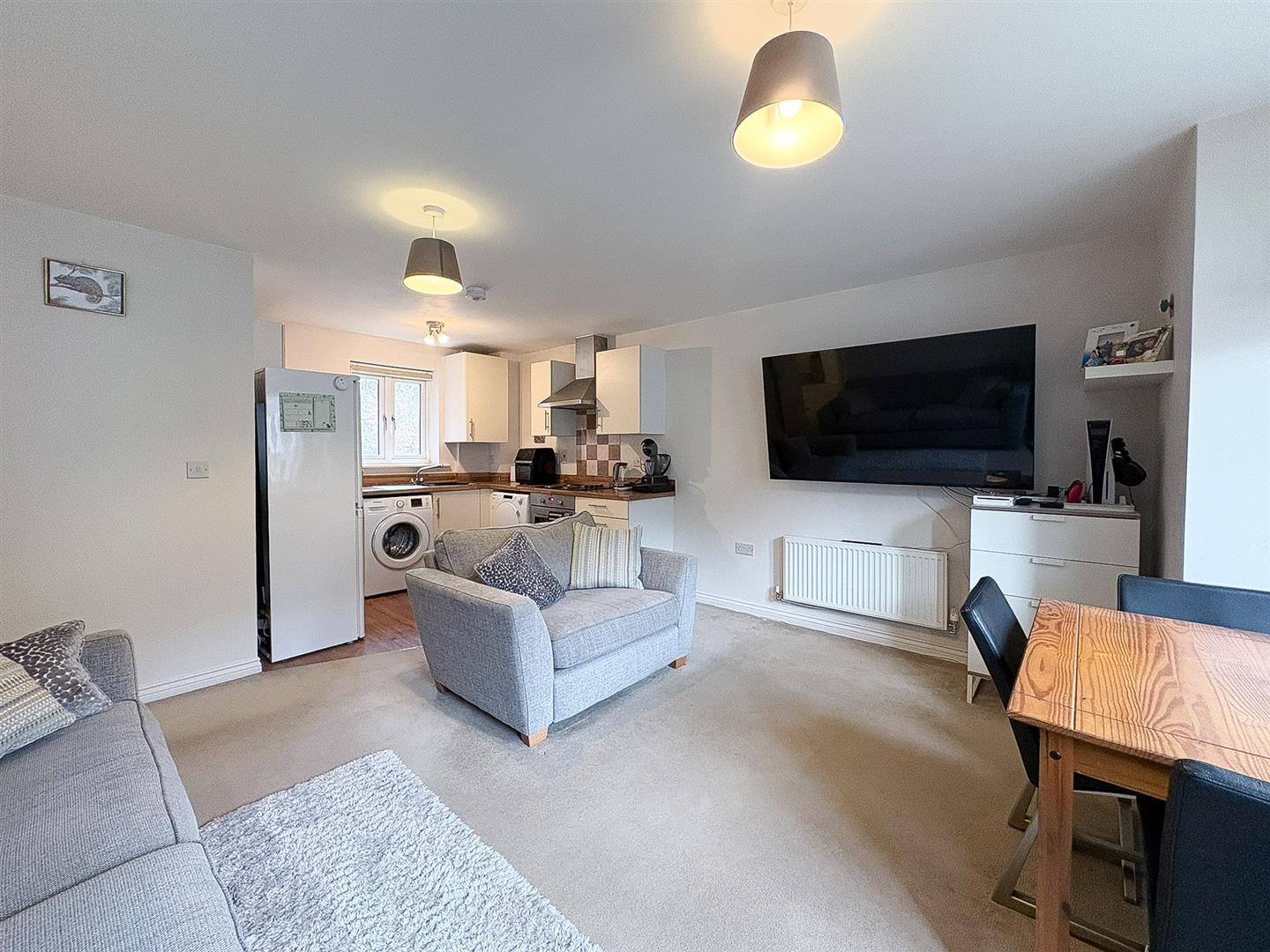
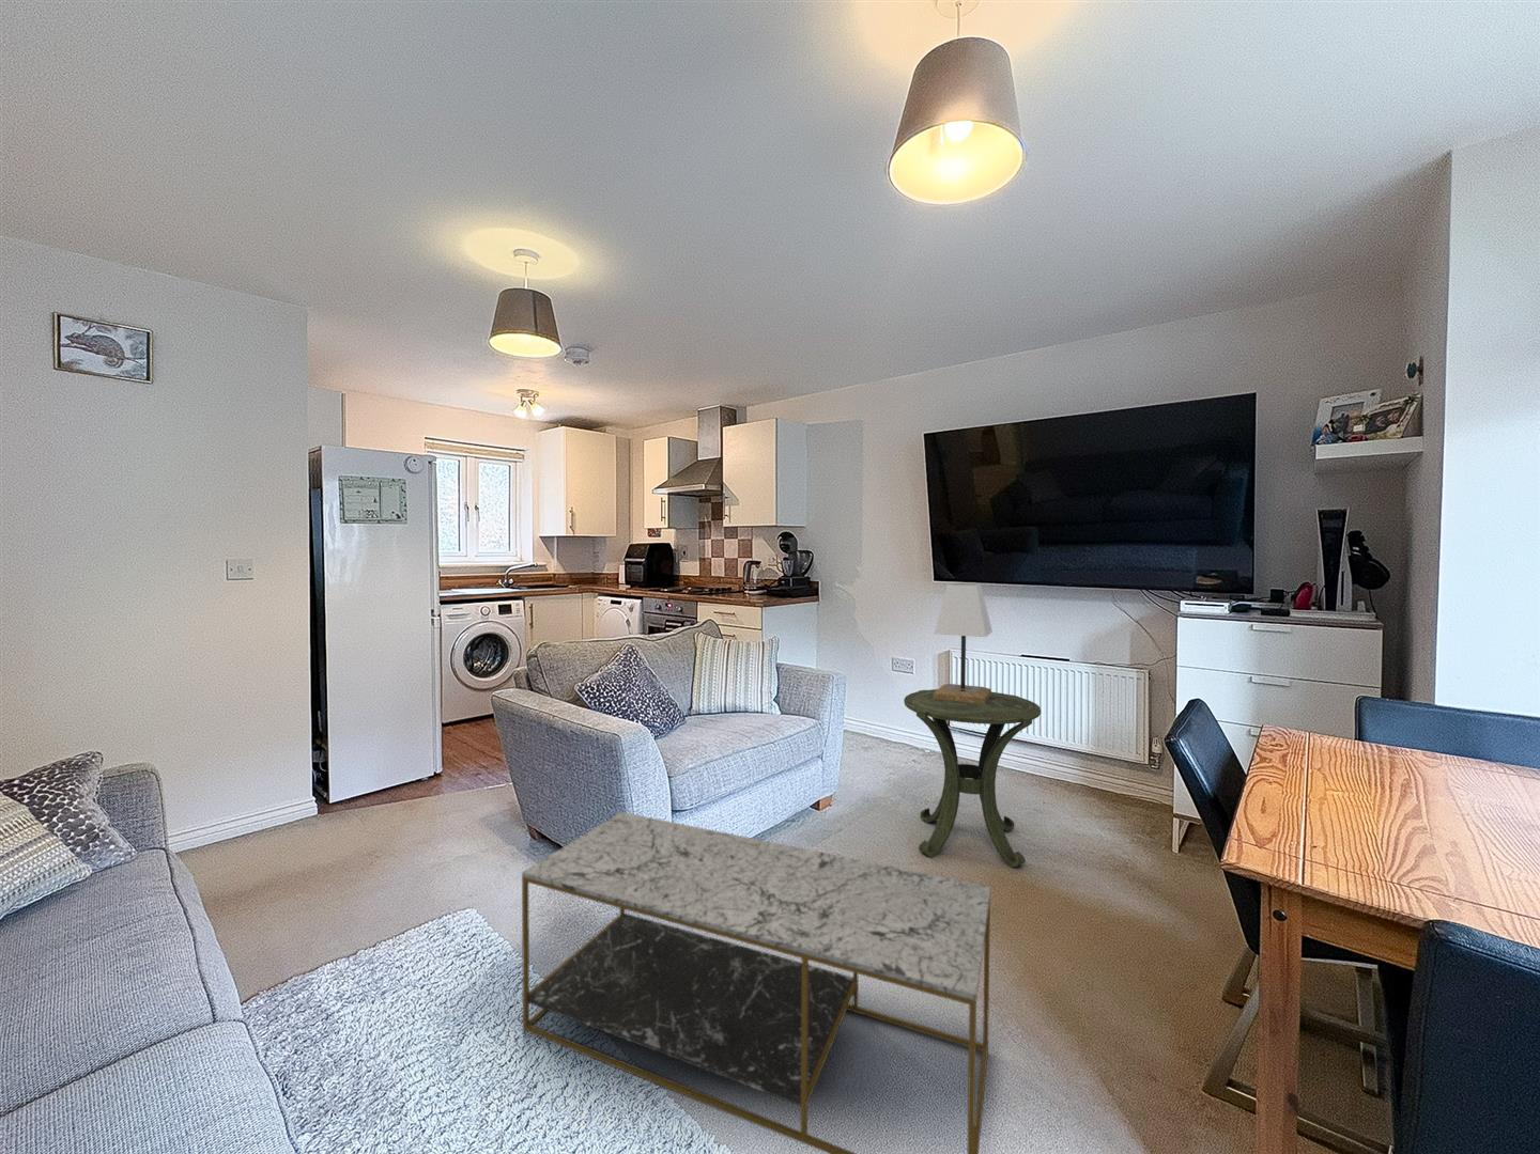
+ lamp [934,582,993,704]
+ coffee table [521,811,992,1154]
+ side table [902,689,1042,868]
